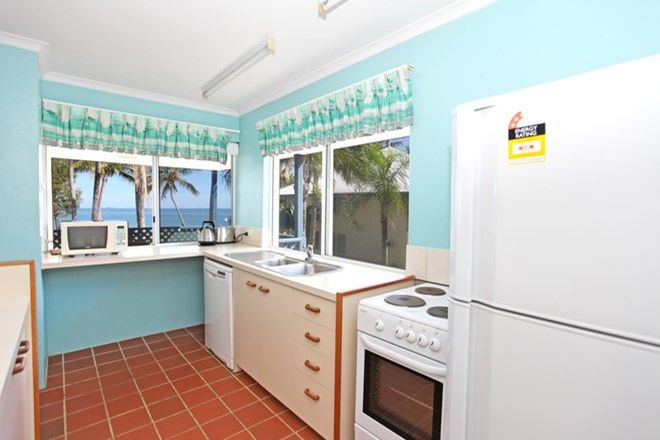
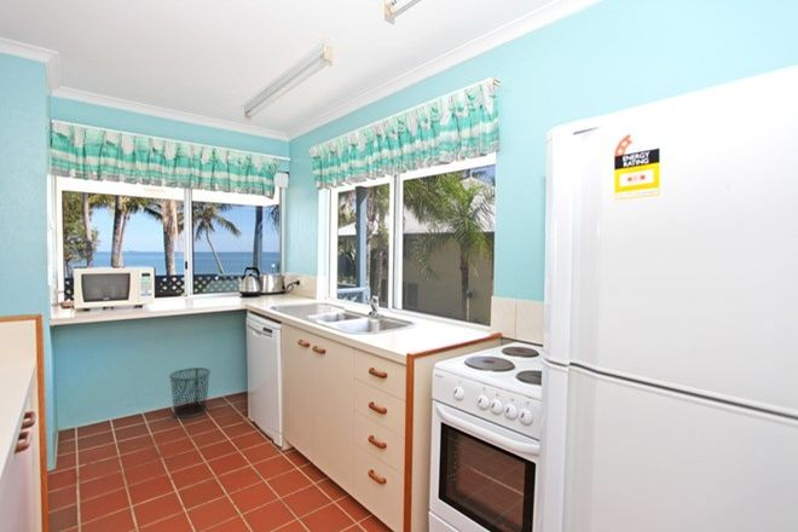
+ waste bin [168,366,212,420]
